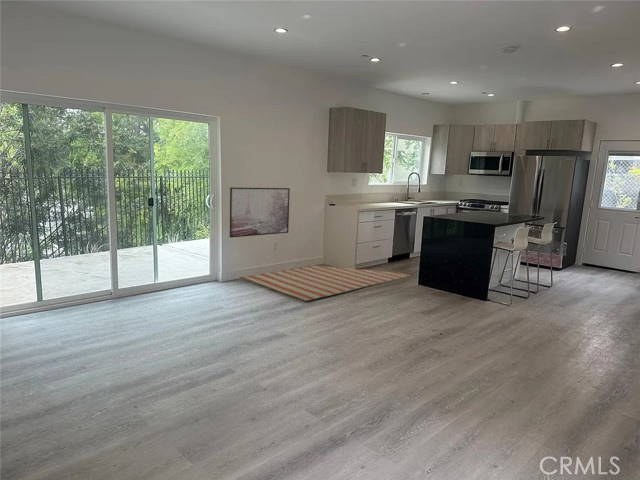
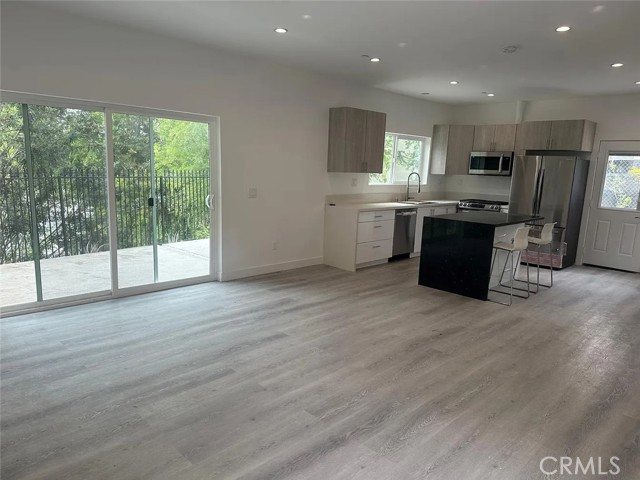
- rug [239,265,414,303]
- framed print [229,186,291,239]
